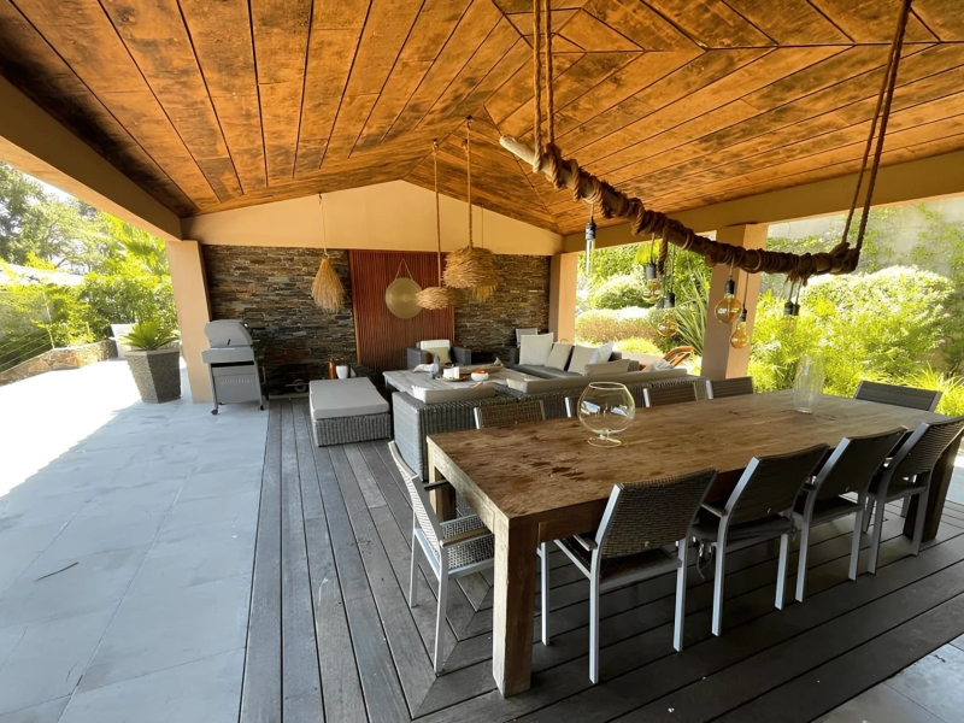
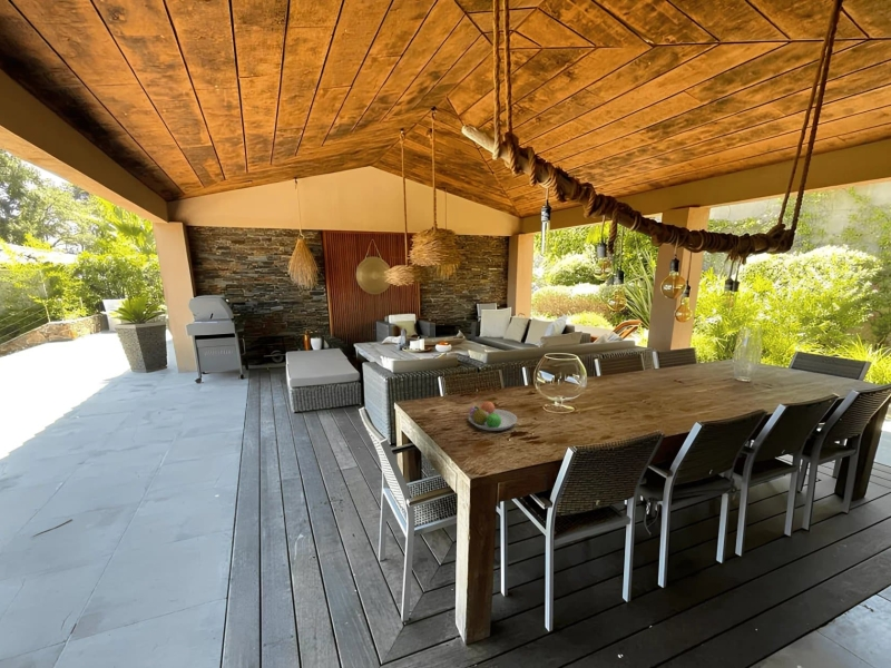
+ fruit bowl [468,400,518,432]
